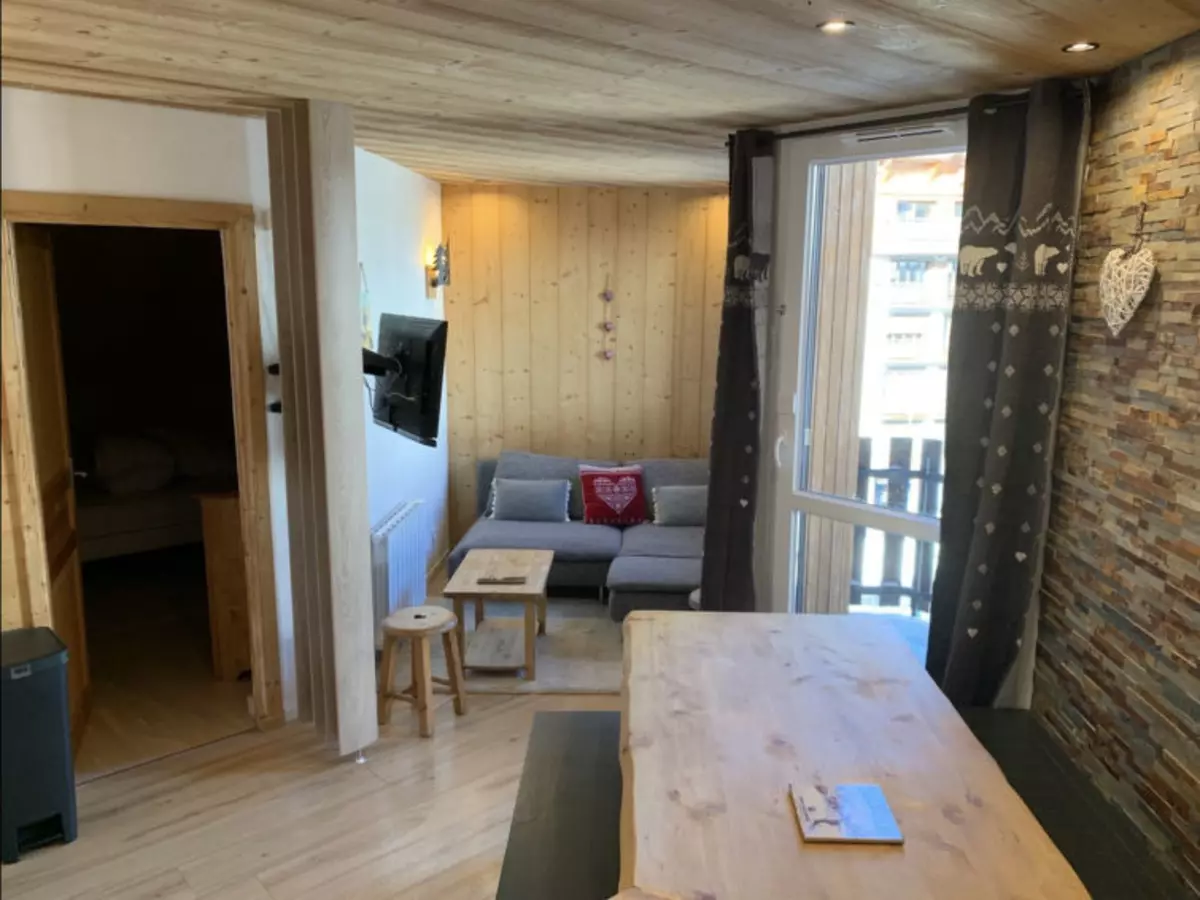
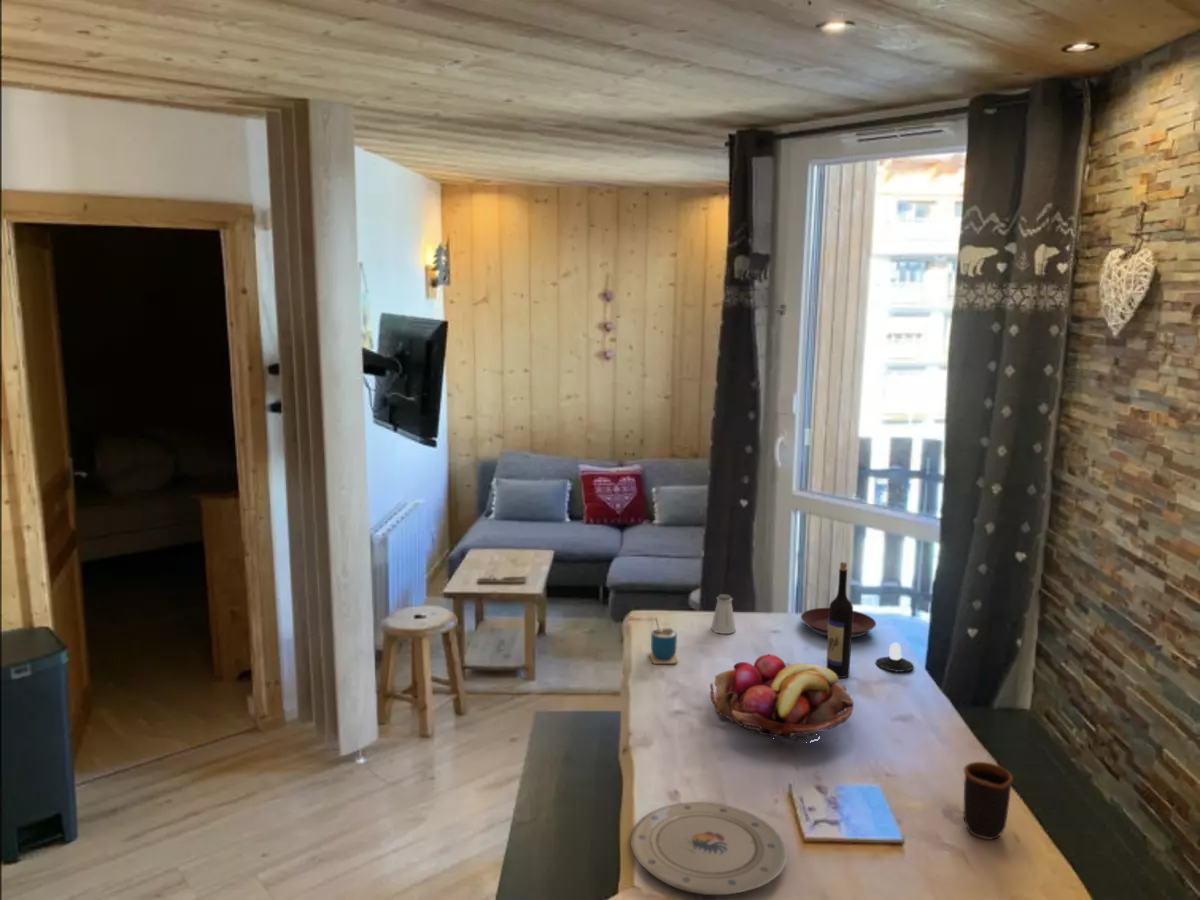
+ candle [875,642,915,673]
+ wine bottle [826,561,854,679]
+ mug [963,761,1014,841]
+ cup [648,616,679,665]
+ plate [629,801,788,896]
+ plate [800,607,877,639]
+ fruit basket [709,654,855,743]
+ saltshaker [710,593,737,635]
